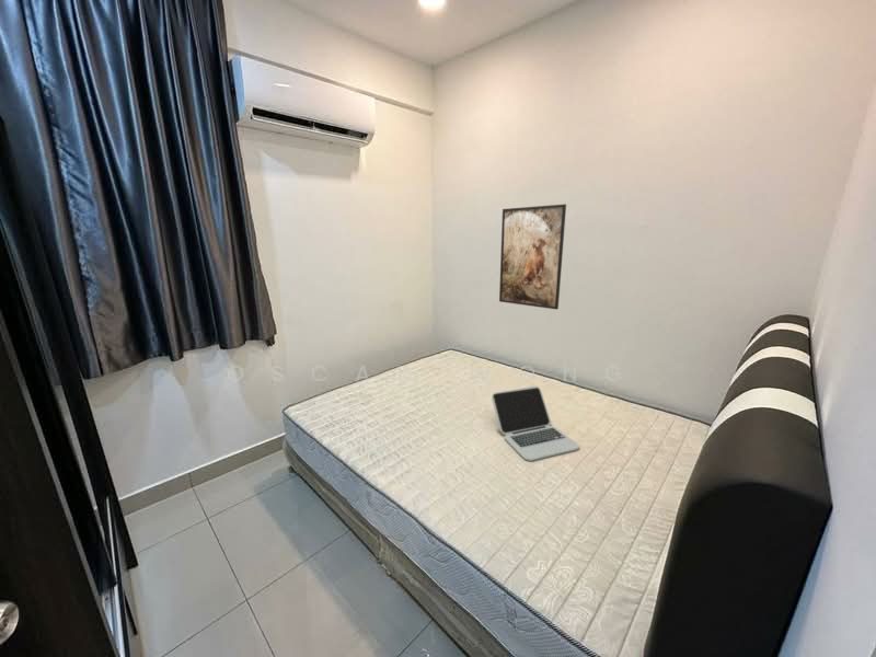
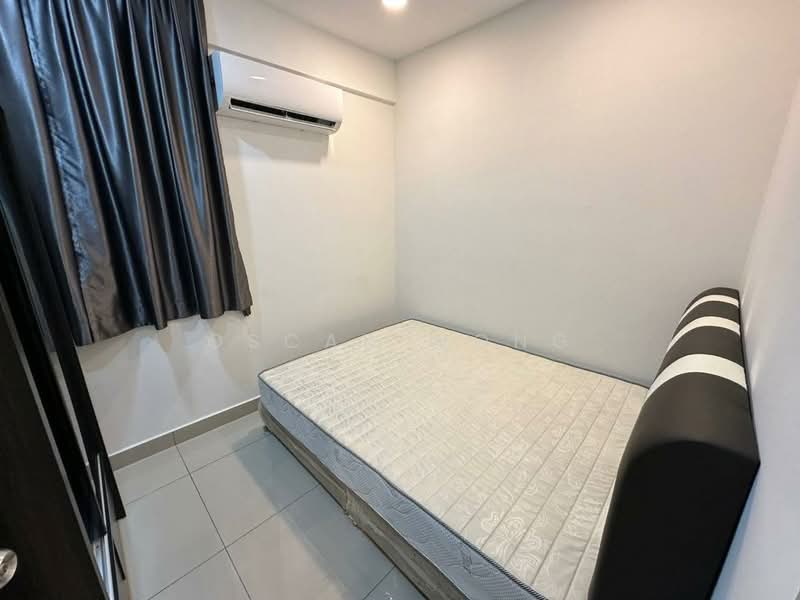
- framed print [498,203,567,311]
- laptop [491,385,580,462]
